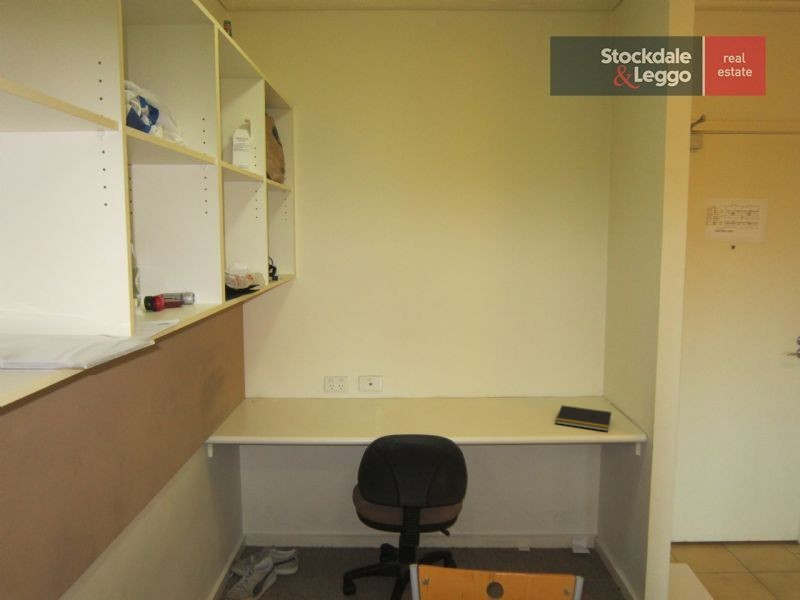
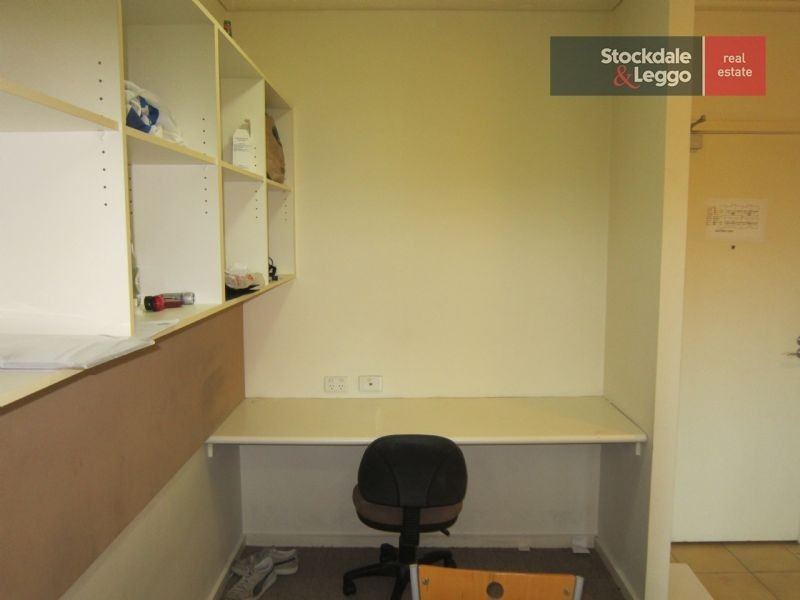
- notepad [555,404,612,432]
